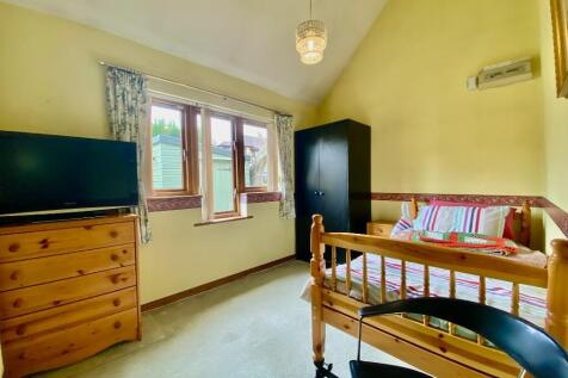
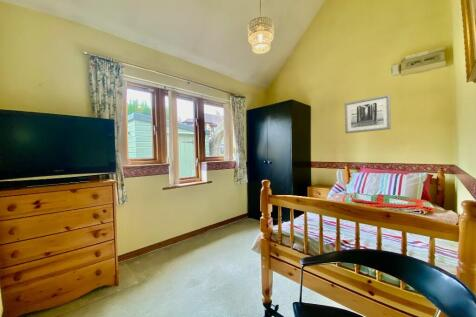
+ wall art [344,93,392,134]
